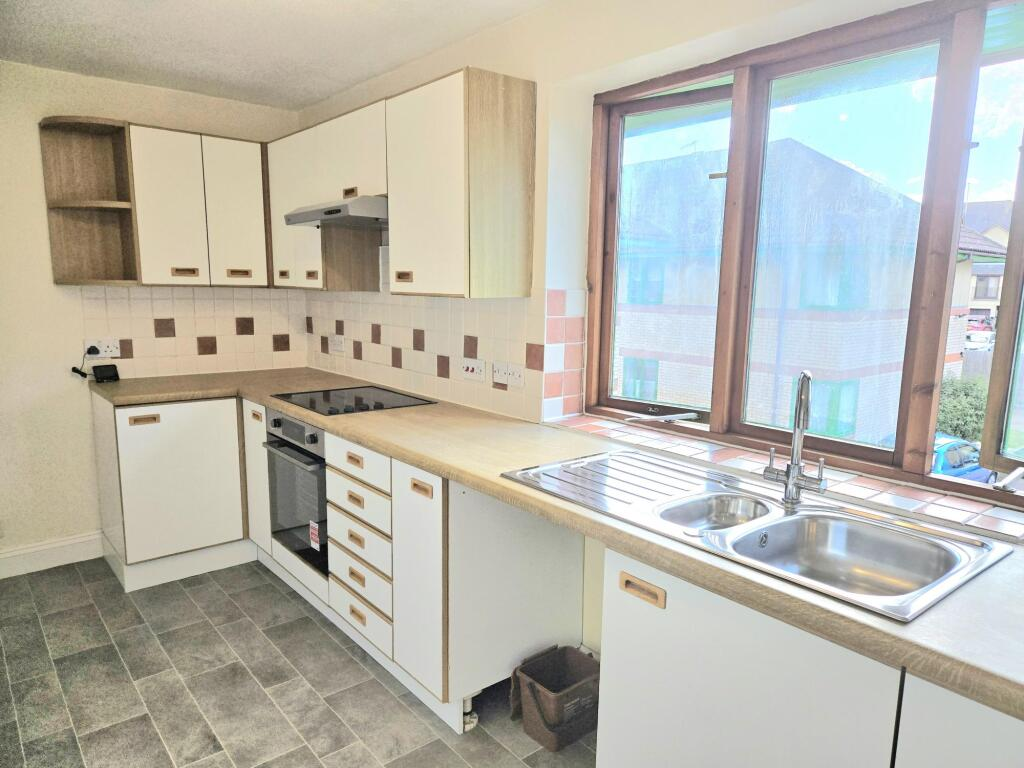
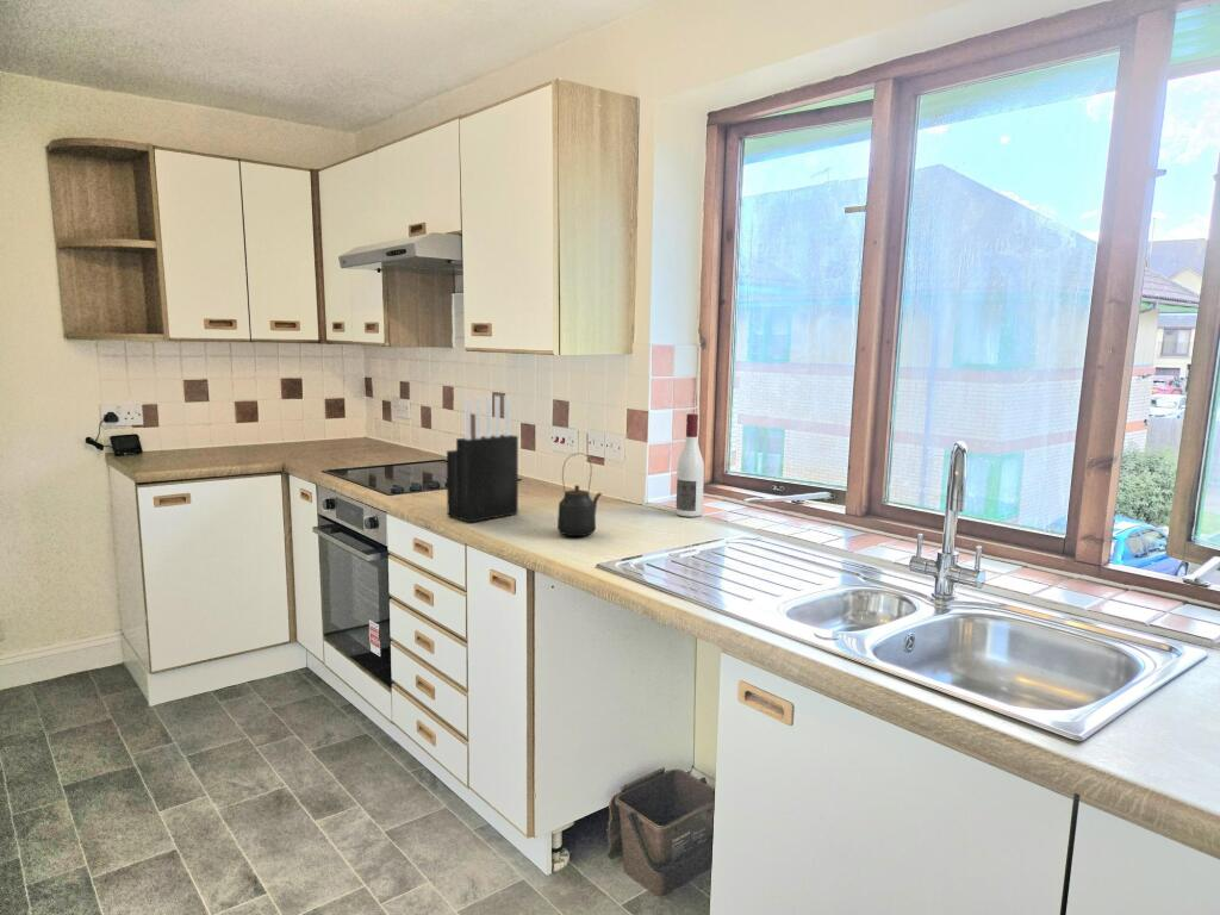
+ alcohol [674,412,705,518]
+ kettle [556,452,603,537]
+ knife block [446,394,519,524]
